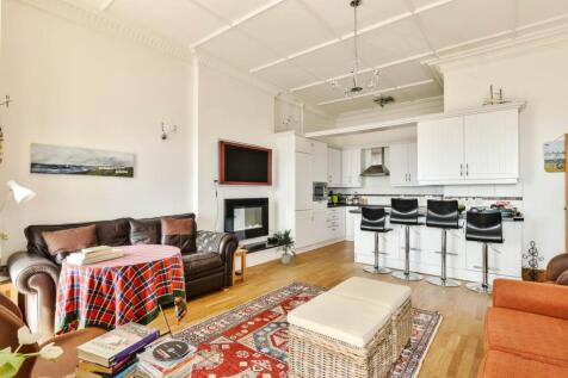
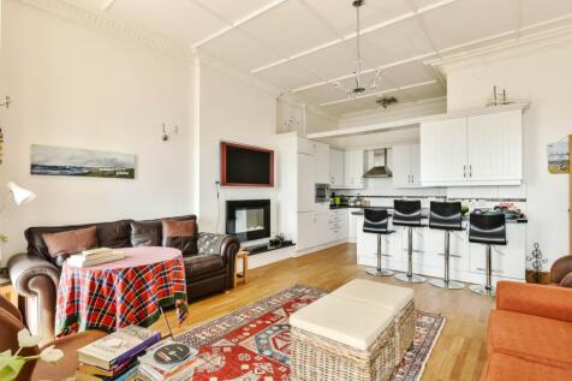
- indoor plant [272,228,298,265]
